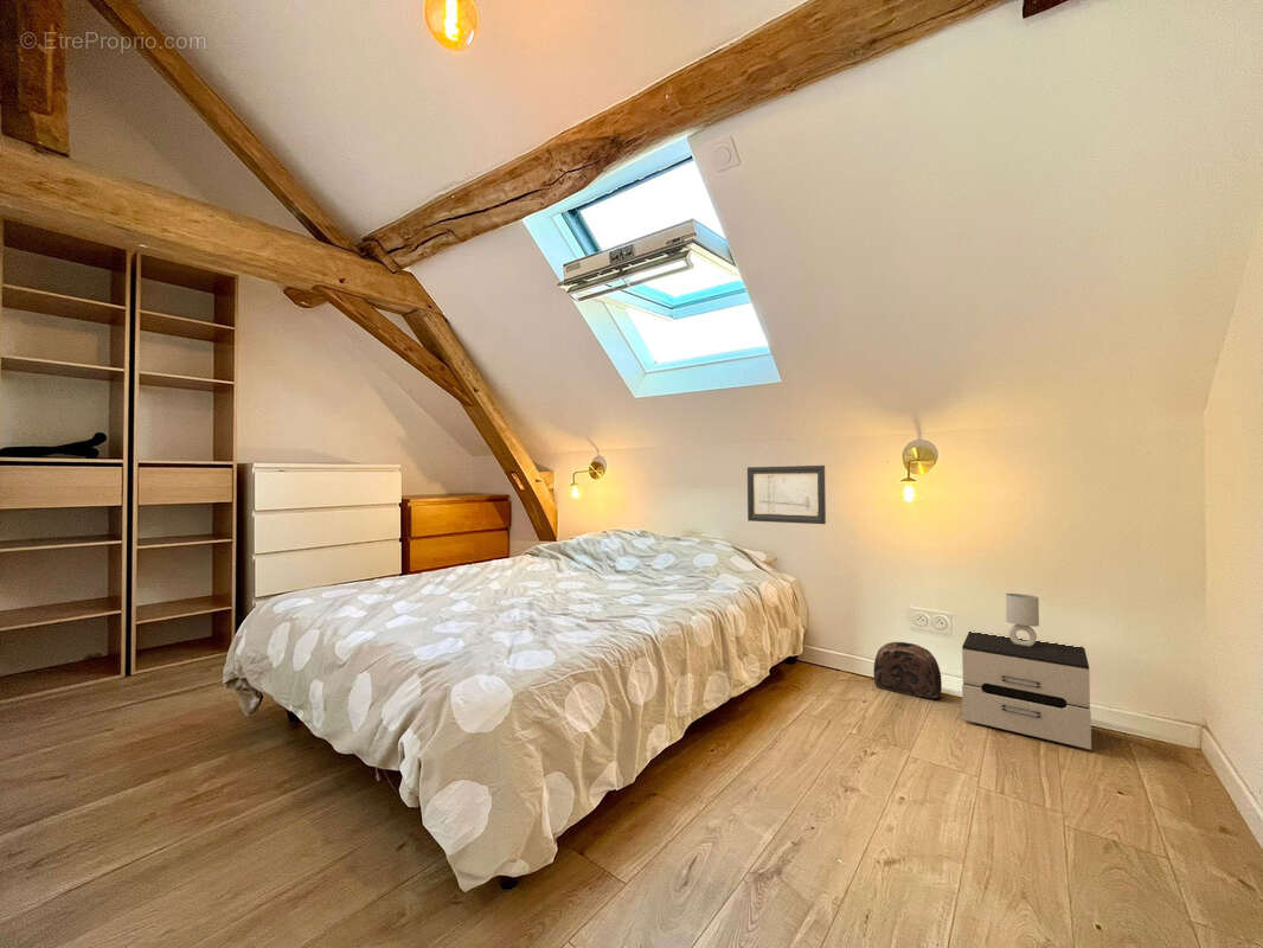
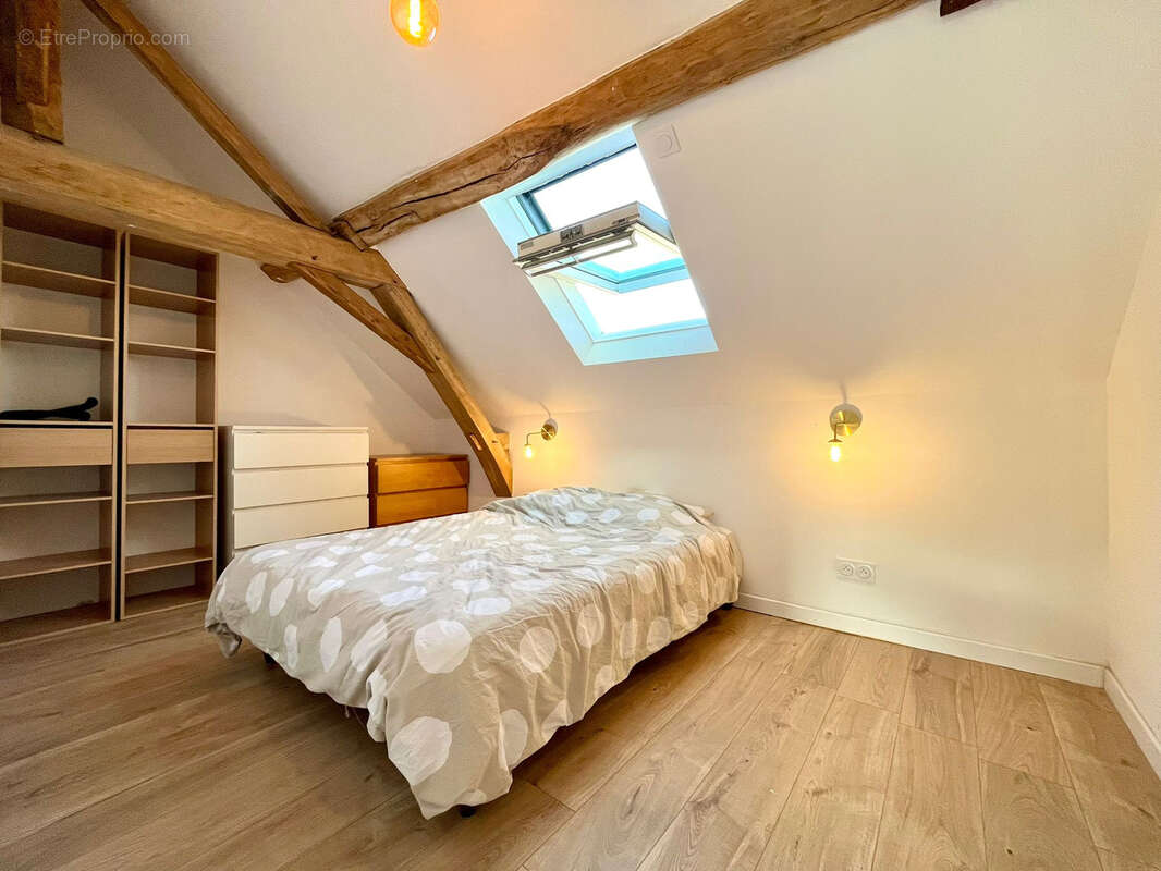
- bag [872,641,943,699]
- wall art [746,465,827,525]
- nightstand [961,592,1092,750]
